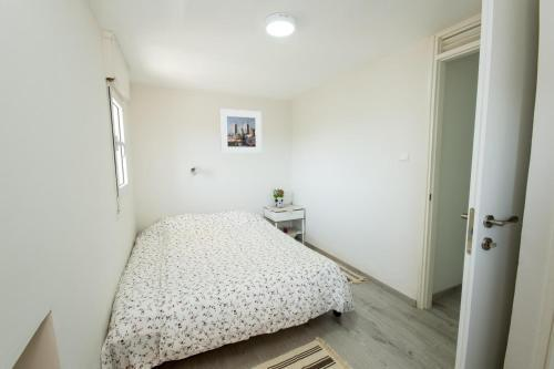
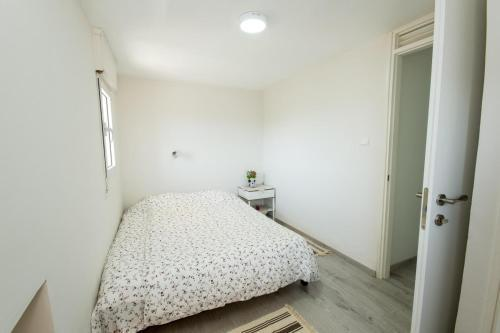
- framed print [218,107,263,154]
